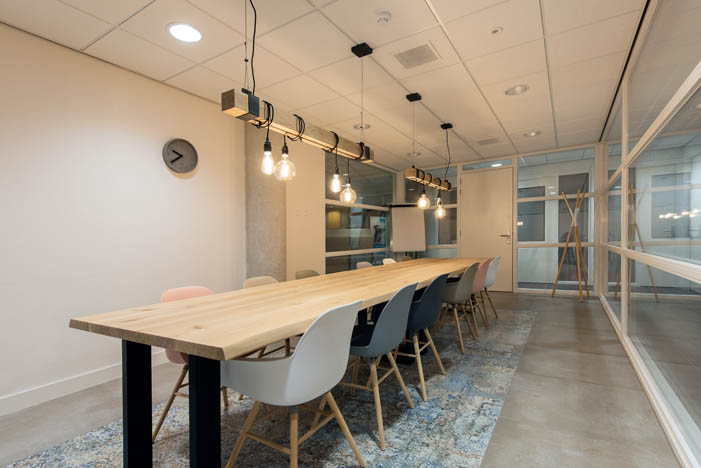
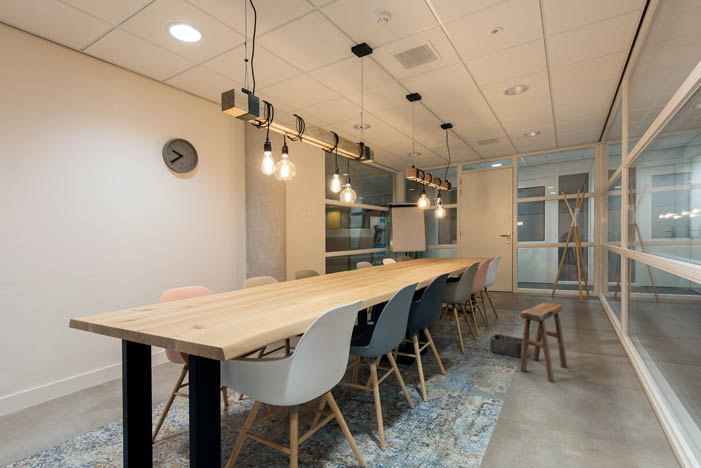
+ stool [519,302,568,383]
+ storage bin [489,333,523,358]
